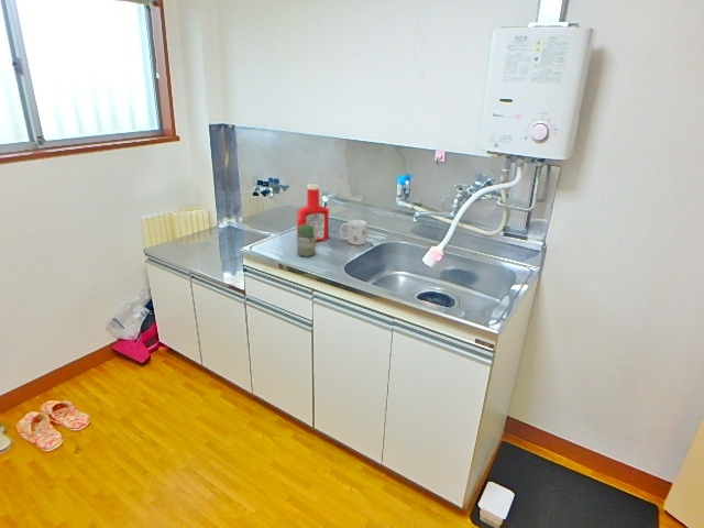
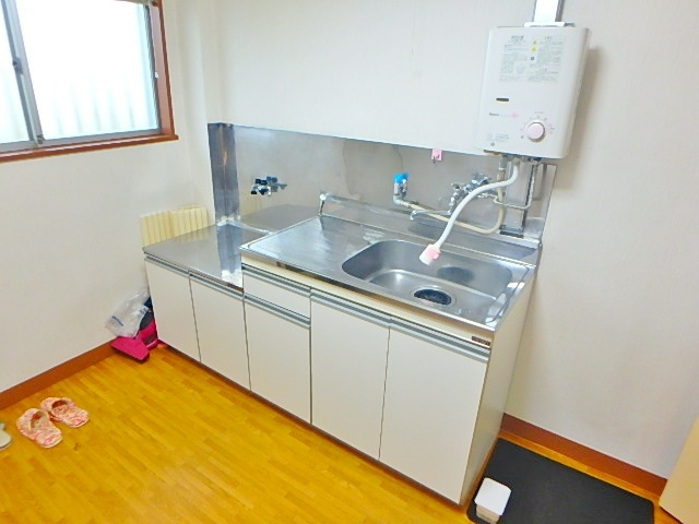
- soap bottle [296,183,330,243]
- mug [339,219,367,245]
- jar [296,224,317,257]
